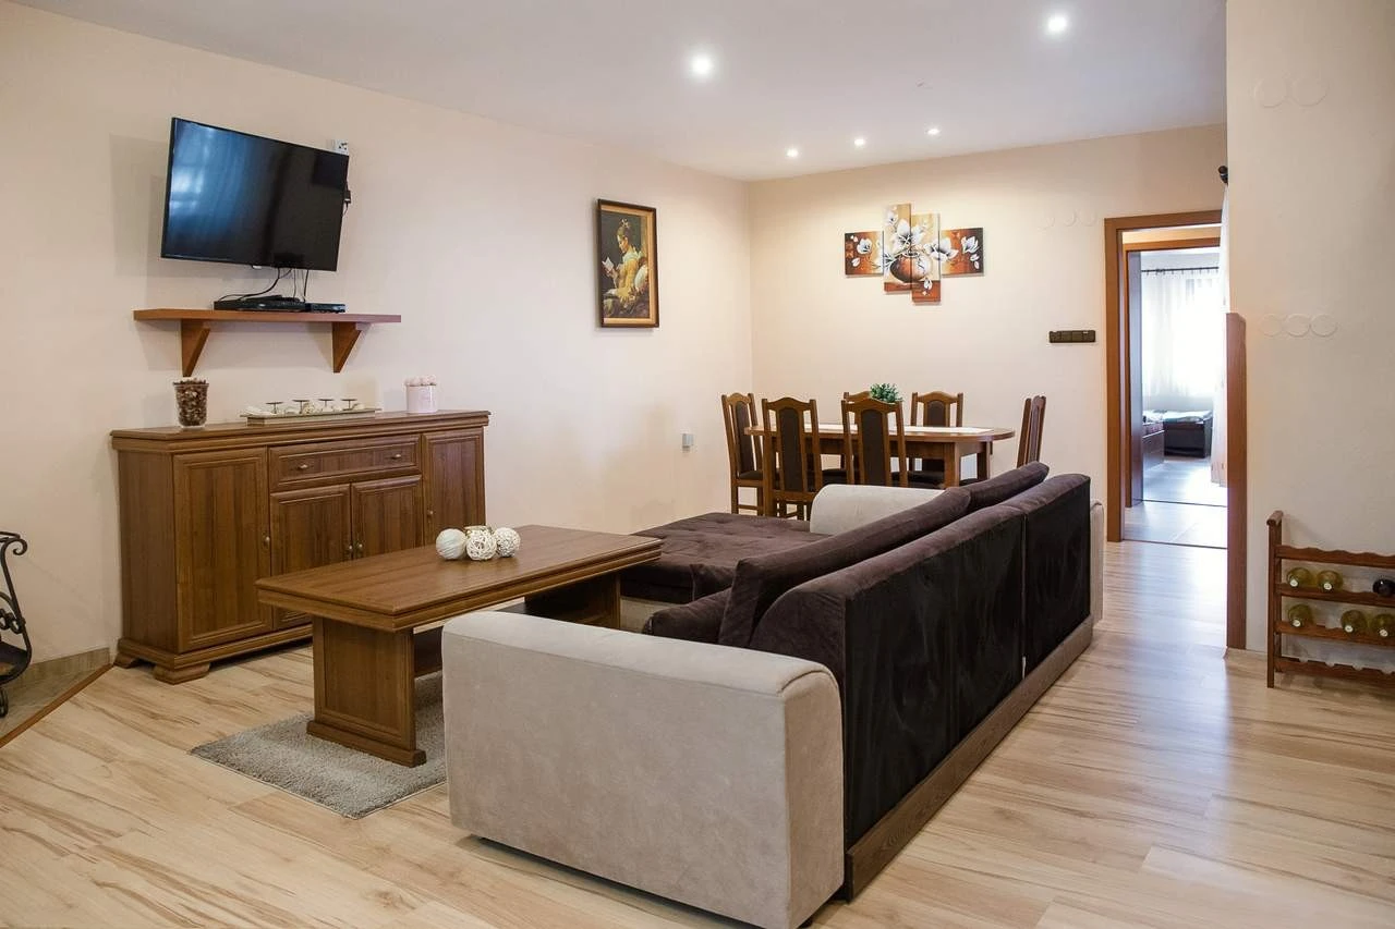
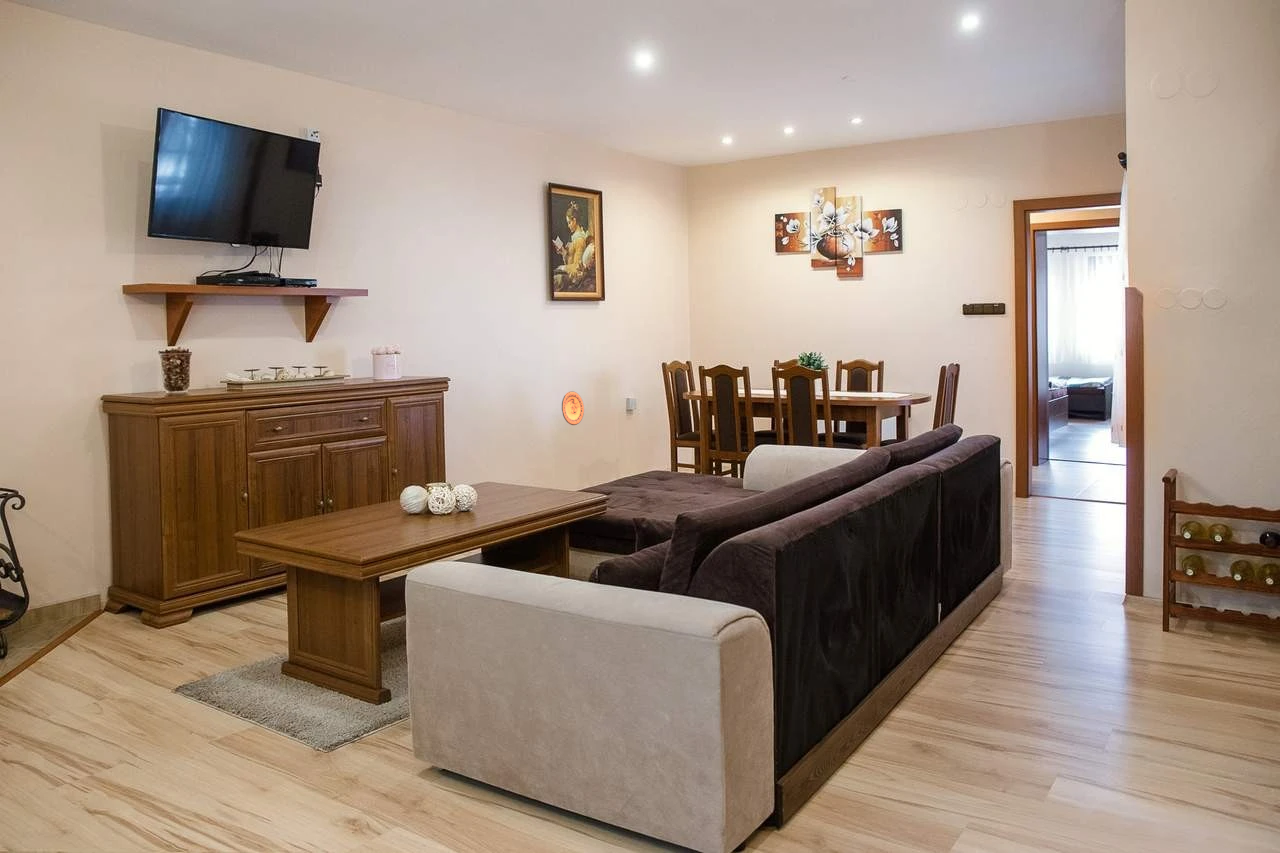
+ decorative plate [561,390,585,426]
